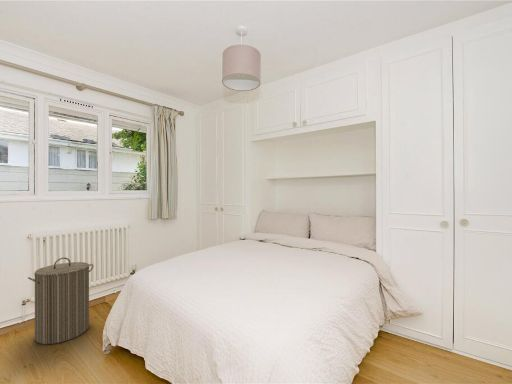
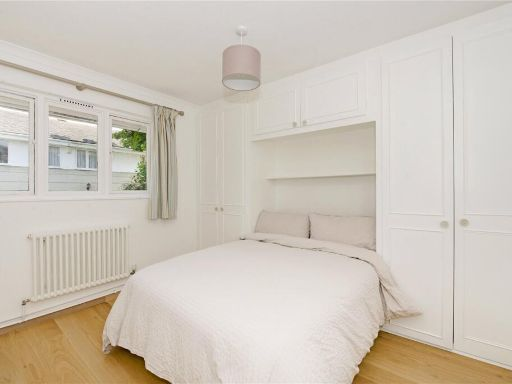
- laundry hamper [27,257,94,345]
